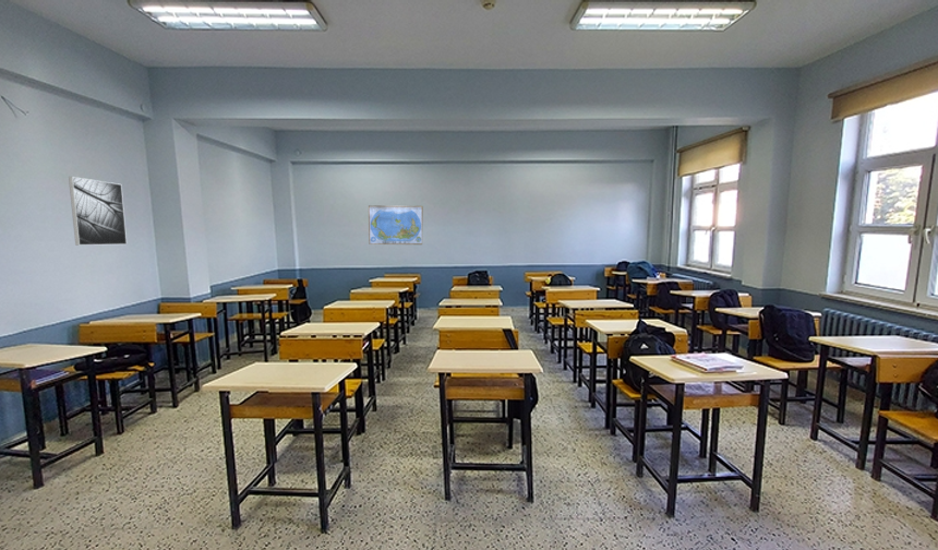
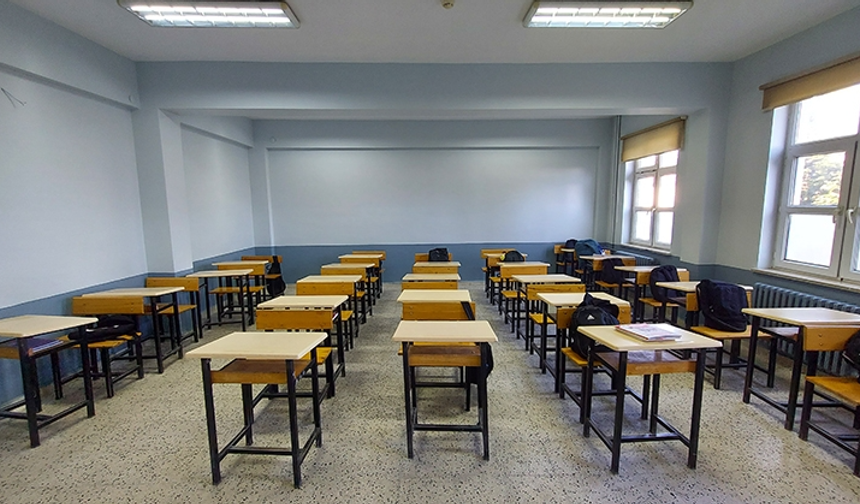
- world map [368,204,424,246]
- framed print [68,176,128,247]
